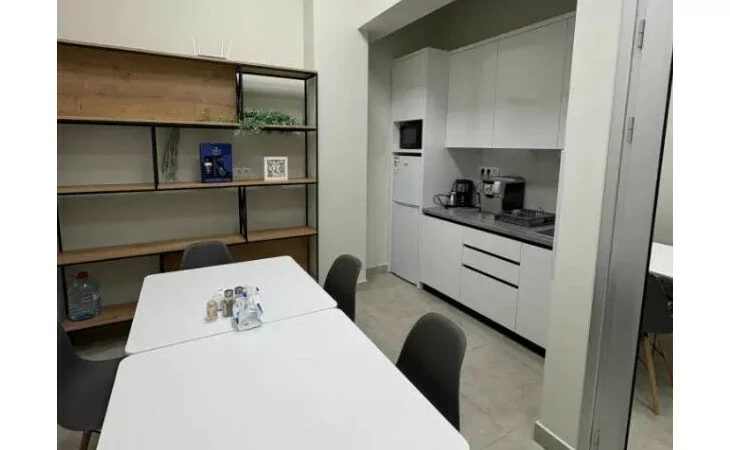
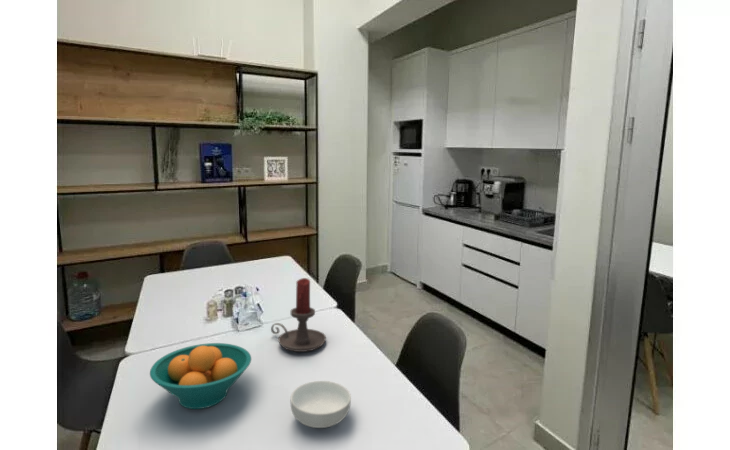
+ fruit bowl [149,342,252,410]
+ cereal bowl [290,380,352,429]
+ candle holder [270,277,327,353]
